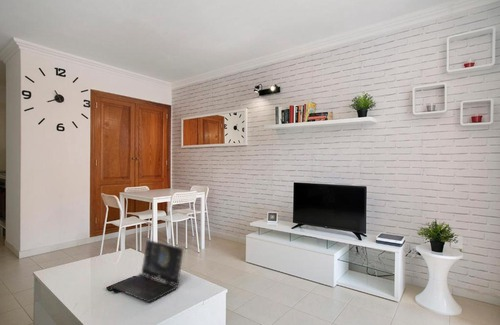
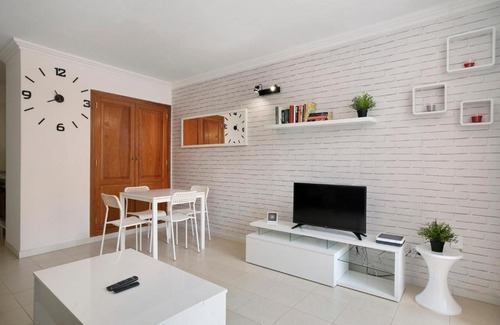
- laptop [110,239,185,303]
